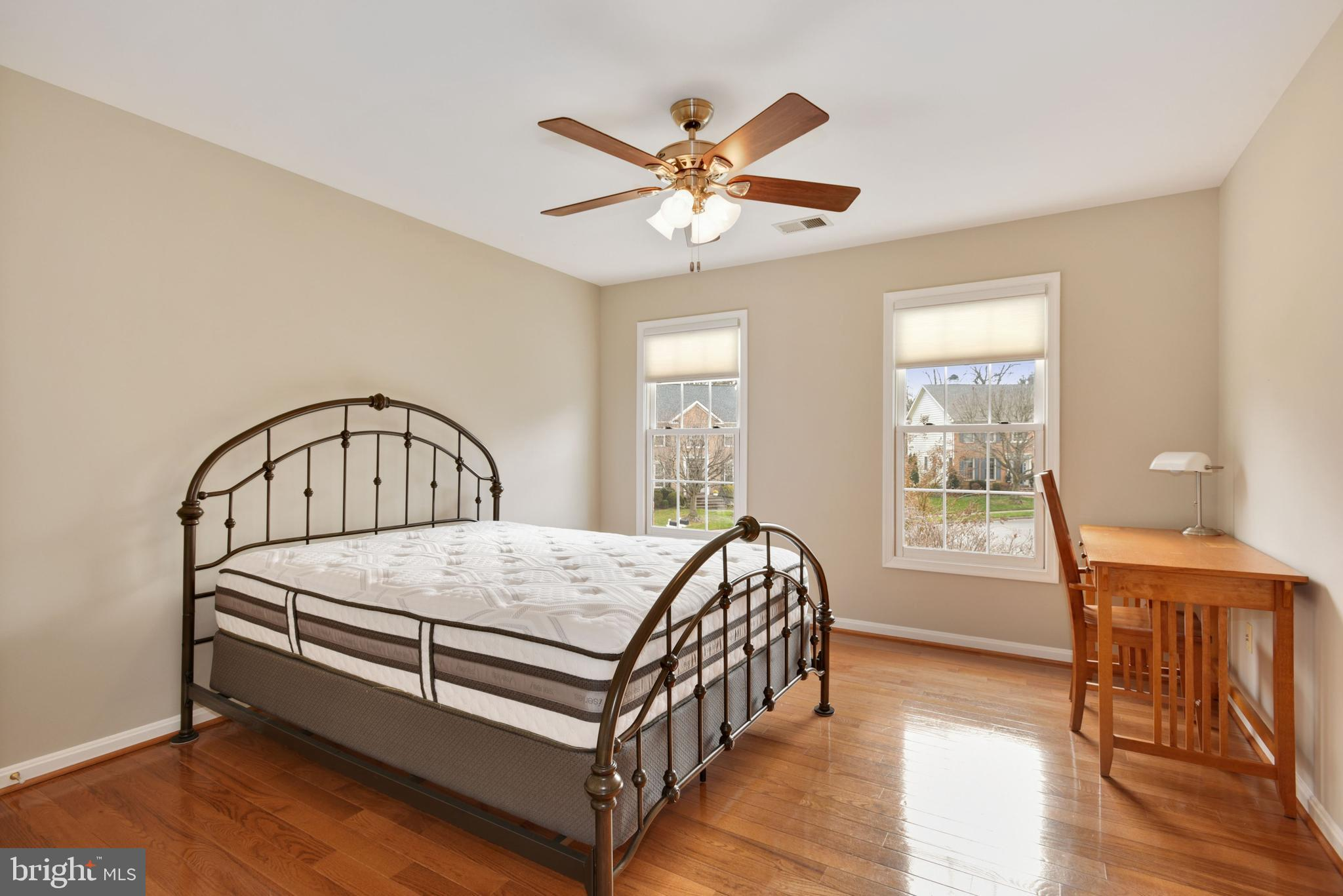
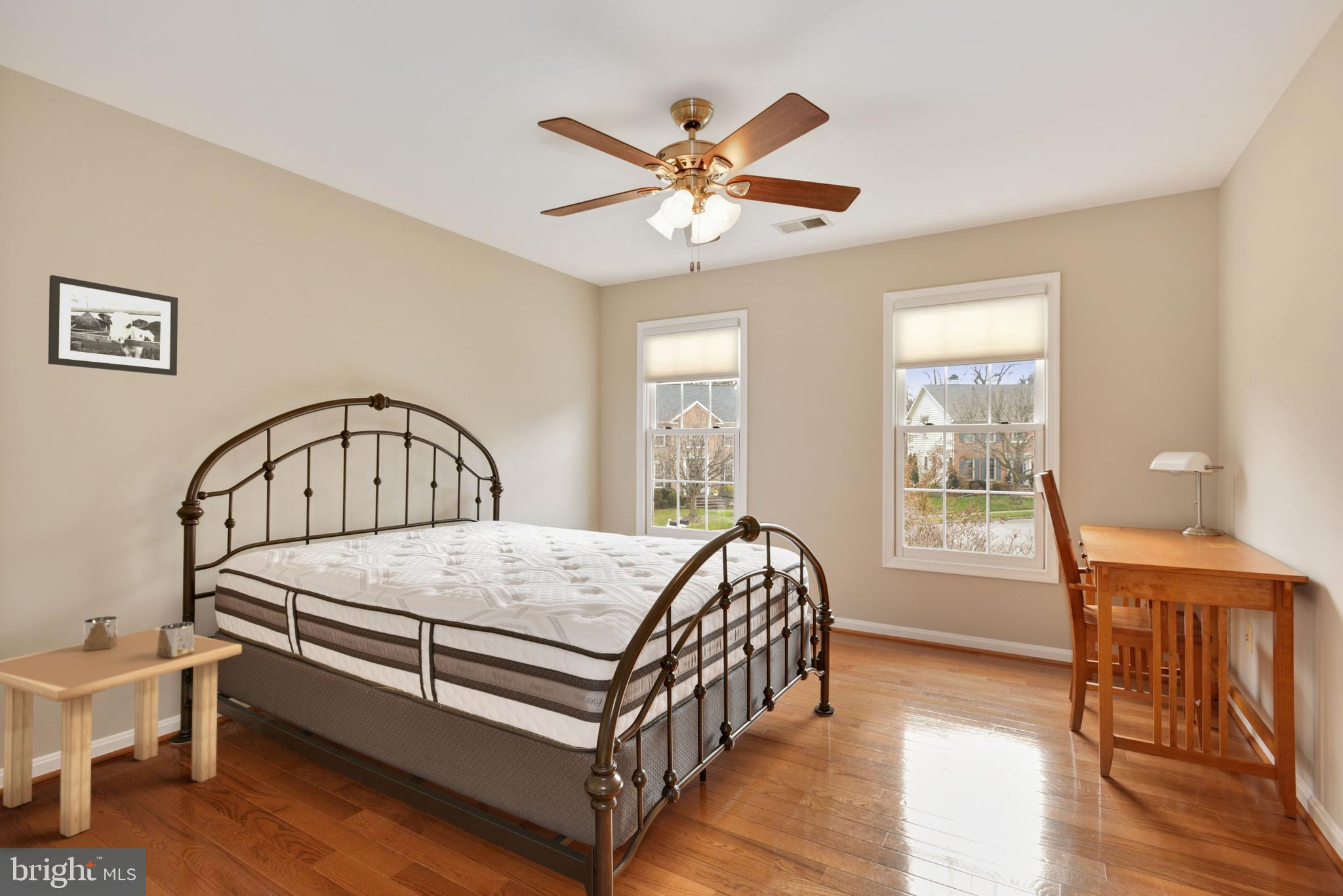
+ side table [0,615,243,838]
+ picture frame [47,275,178,376]
